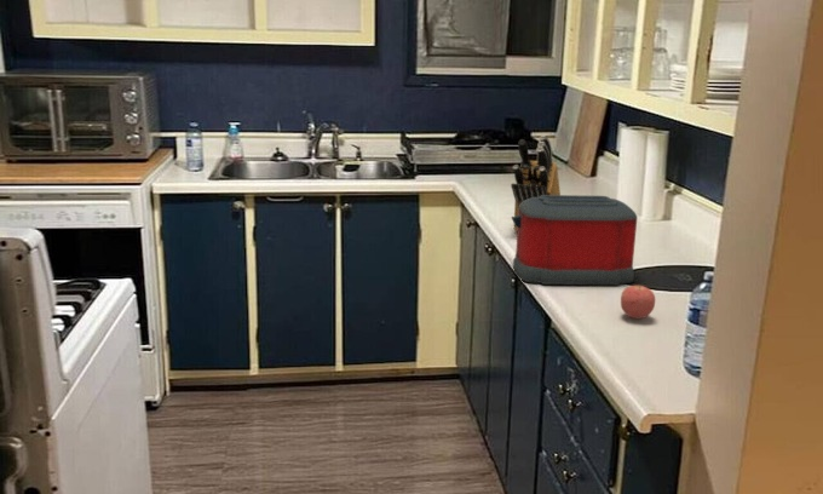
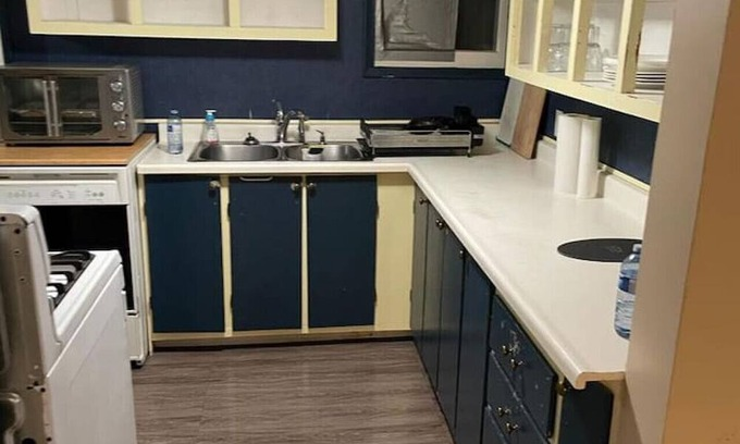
- toaster [511,194,639,286]
- knife block [510,134,562,232]
- apple [620,283,656,320]
